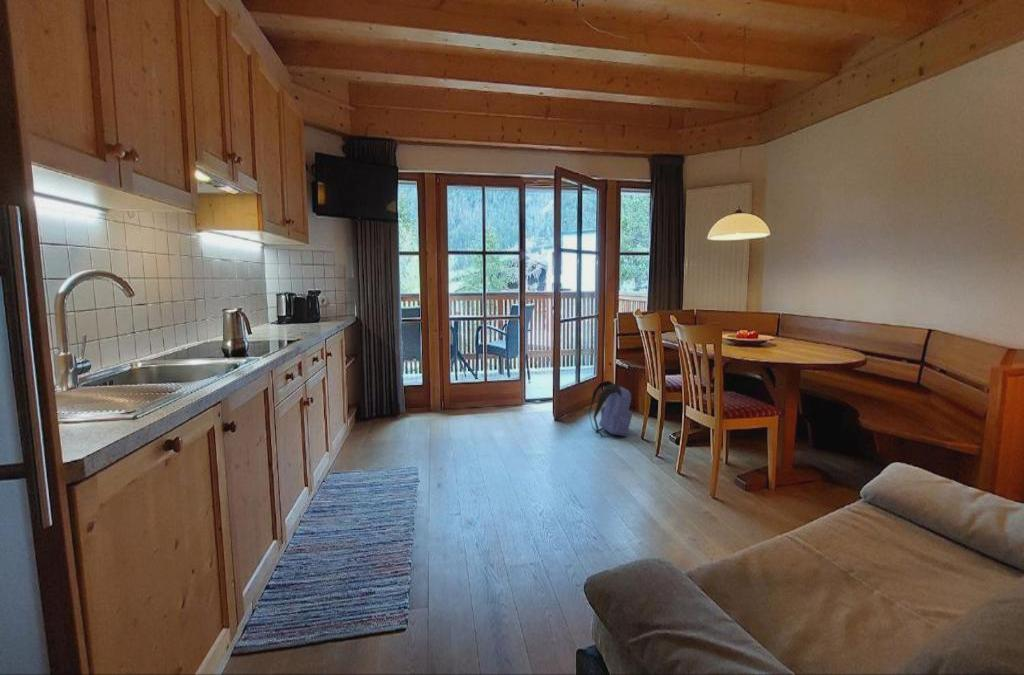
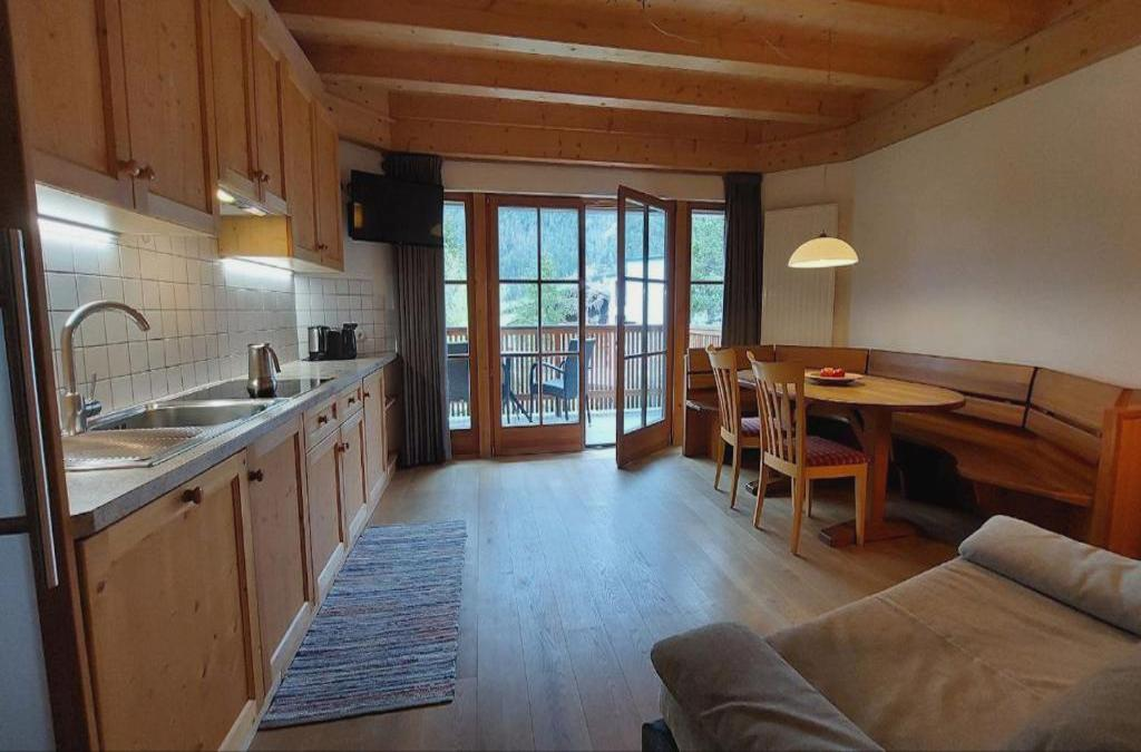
- backpack [588,380,633,438]
